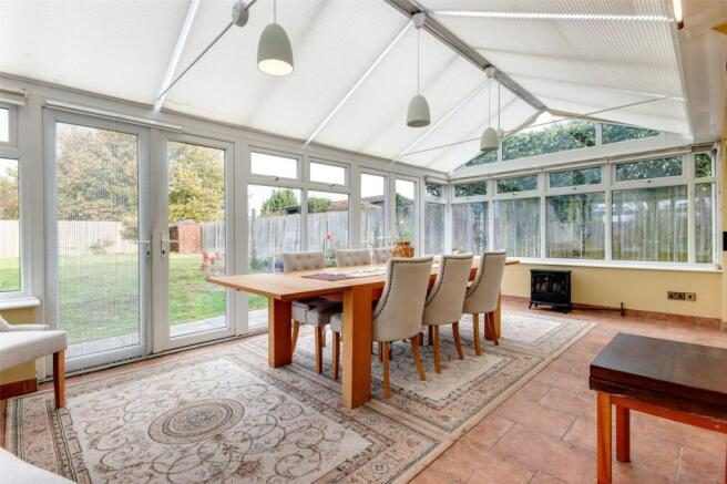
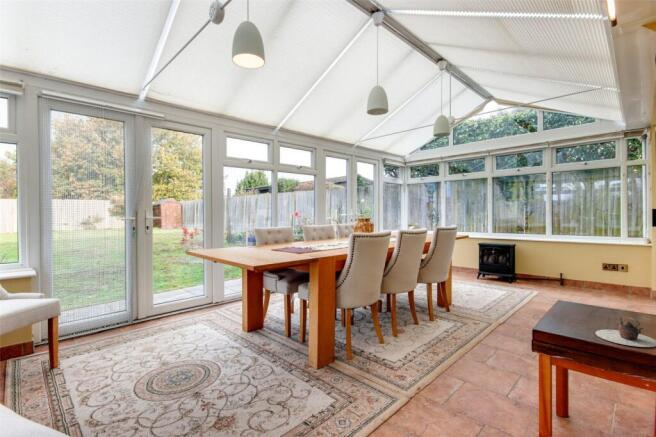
+ teapot [594,316,656,348]
